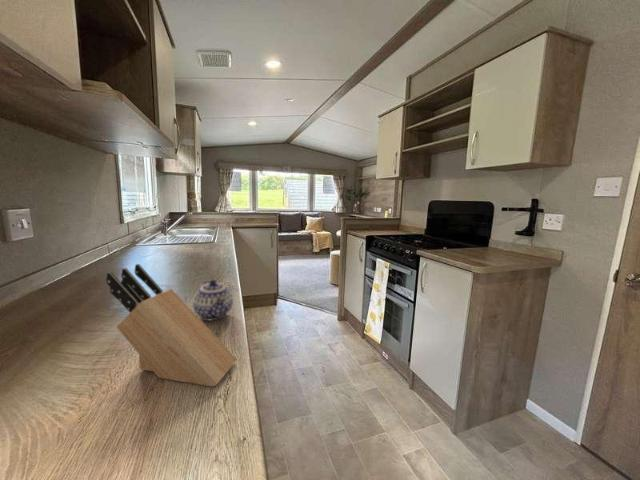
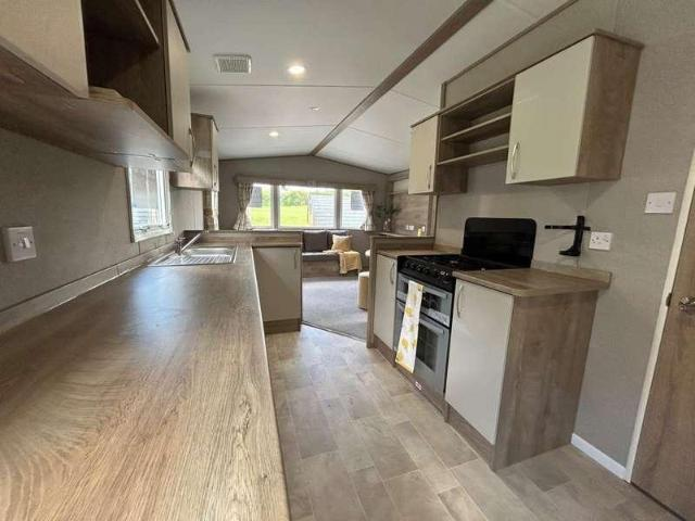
- teapot [192,279,234,321]
- knife block [105,263,238,388]
